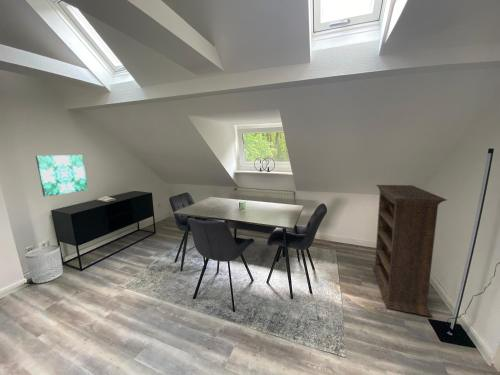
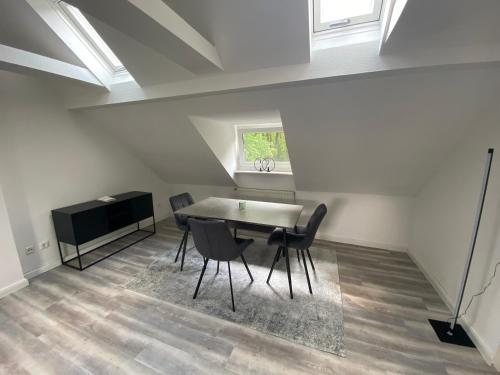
- bookcase [372,184,448,318]
- waste bin [24,244,64,284]
- wall art [35,154,89,198]
